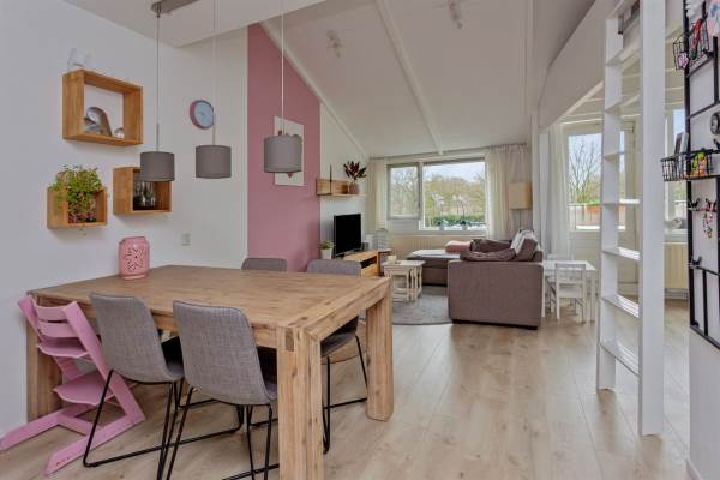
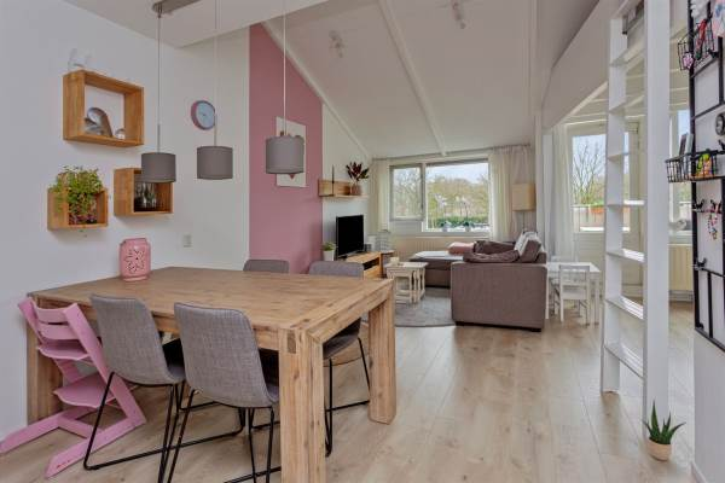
+ potted plant [638,397,686,461]
